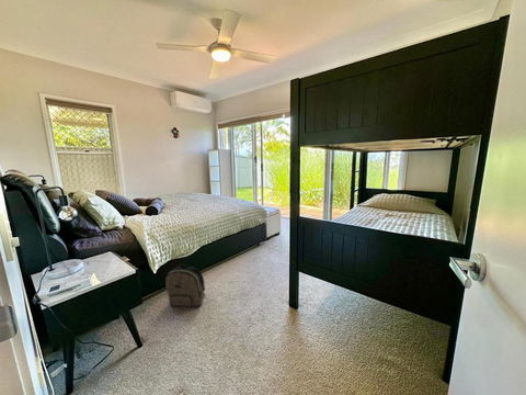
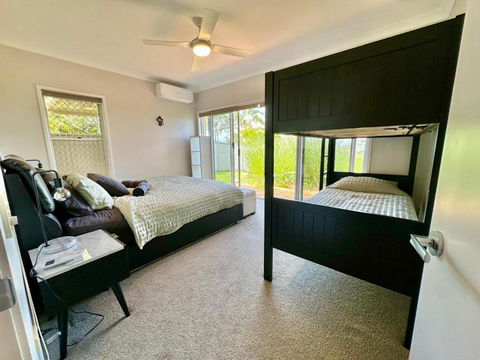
- backpack [164,262,206,308]
